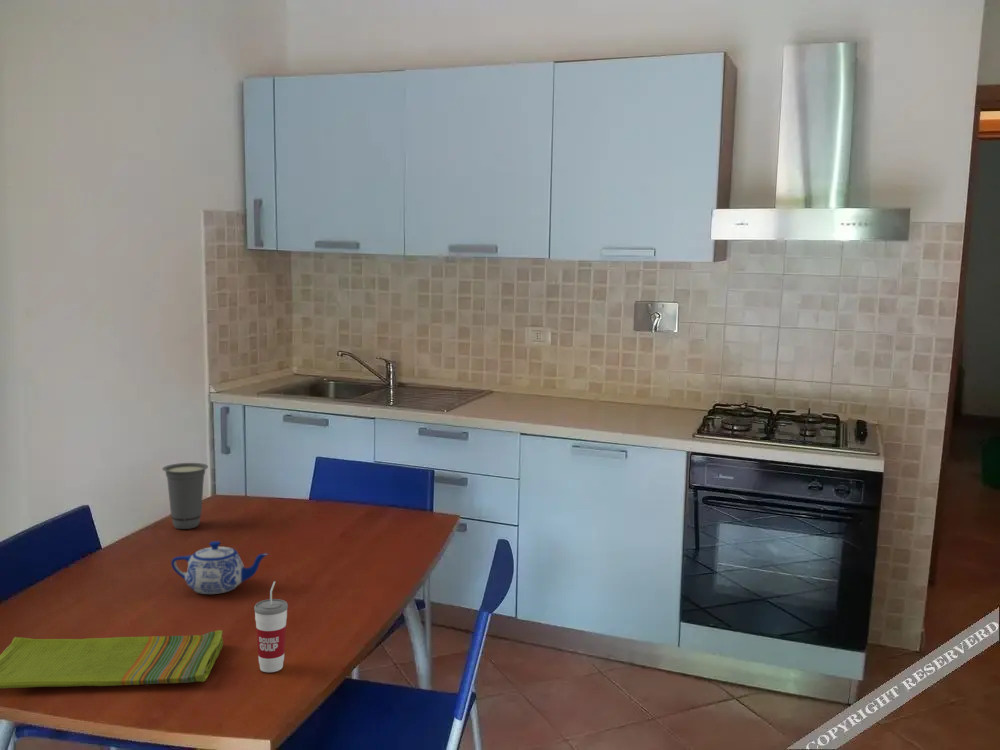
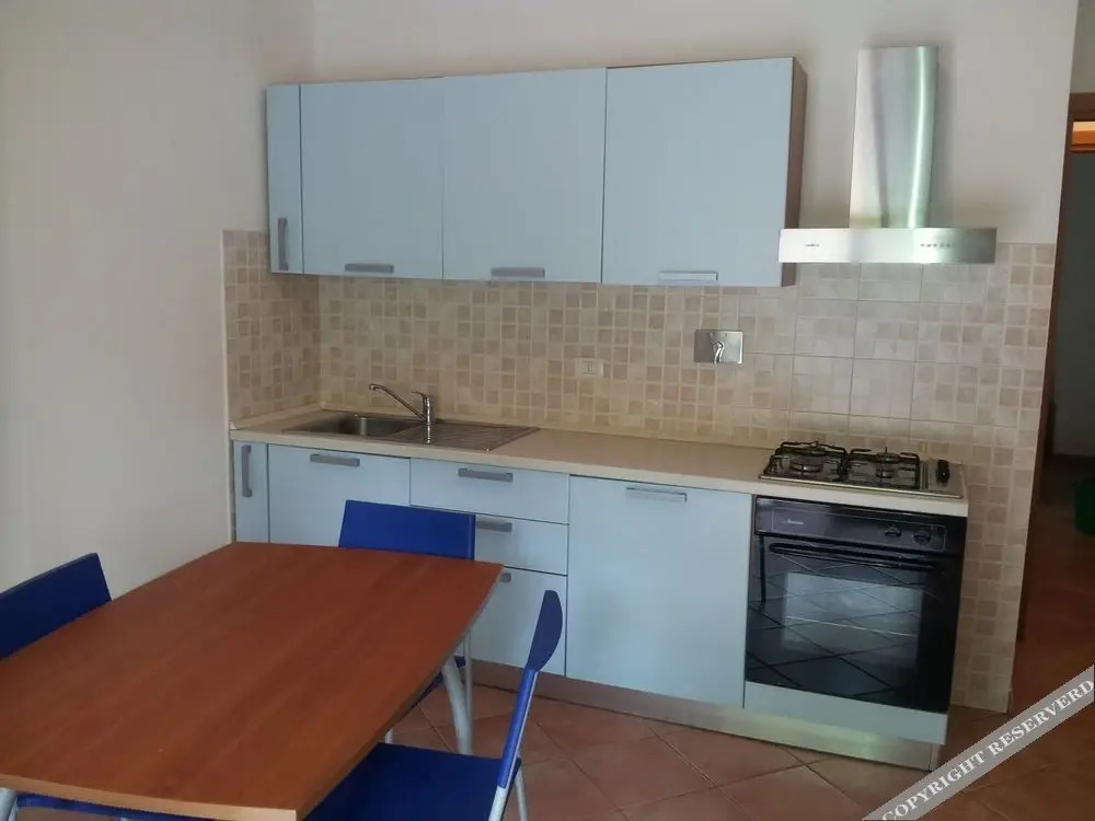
- teapot [170,540,269,595]
- cup [161,462,209,530]
- dish towel [0,629,224,690]
- cup [253,580,289,673]
